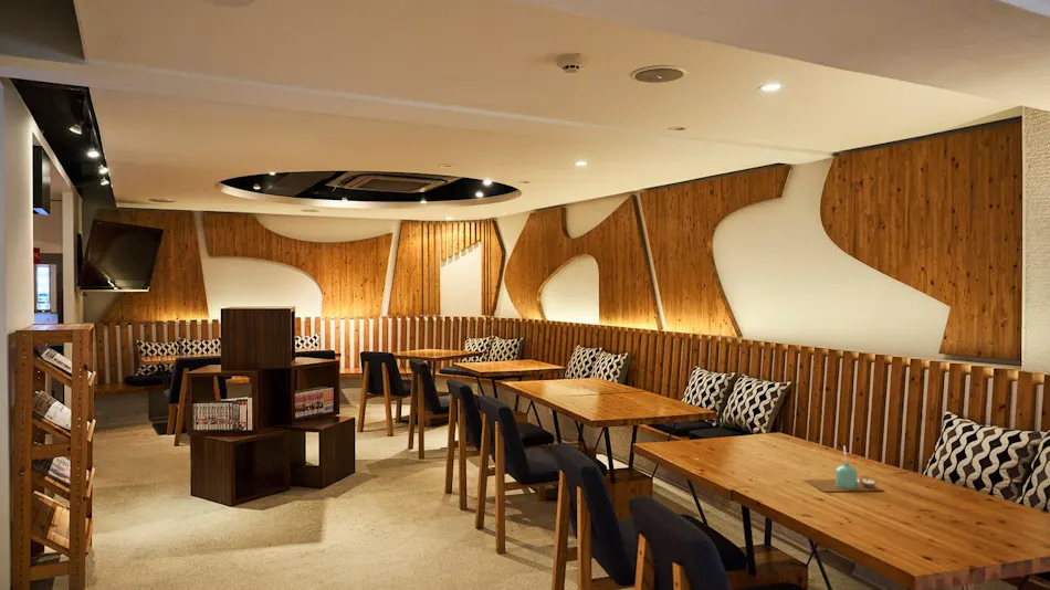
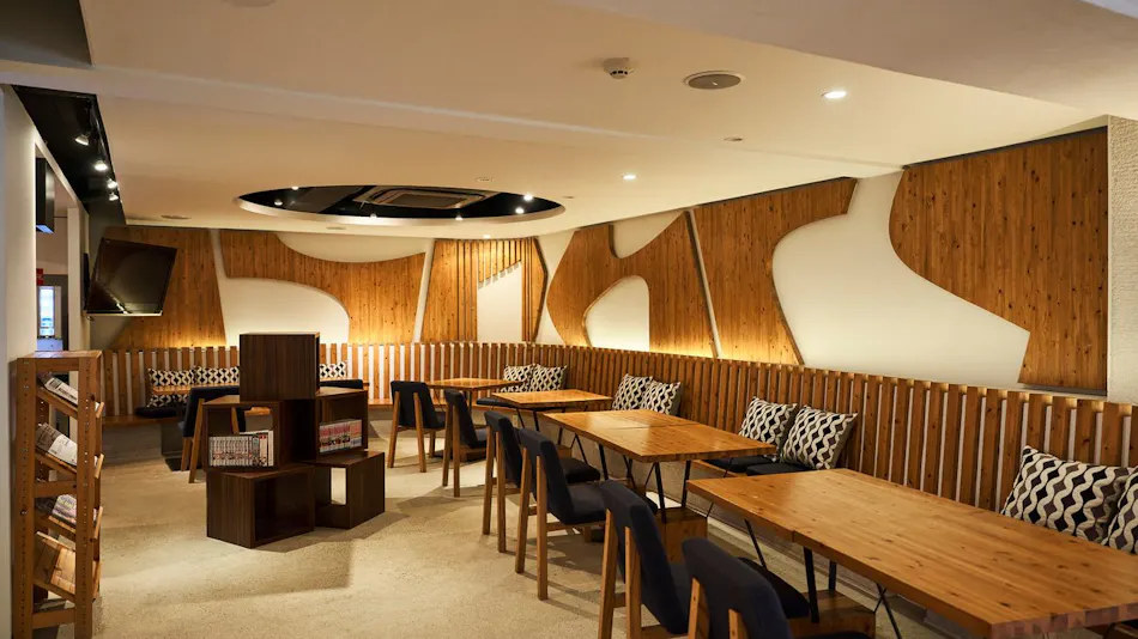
- candle [802,446,885,493]
